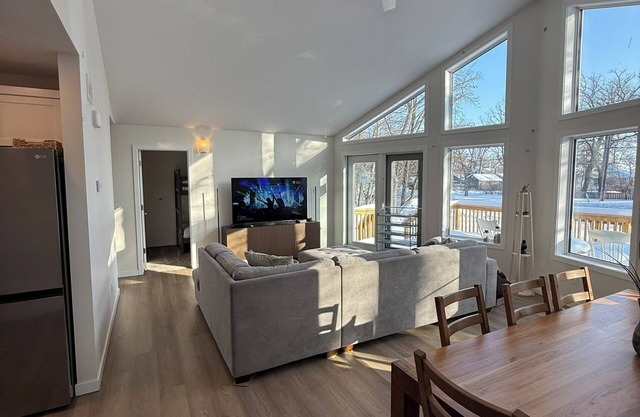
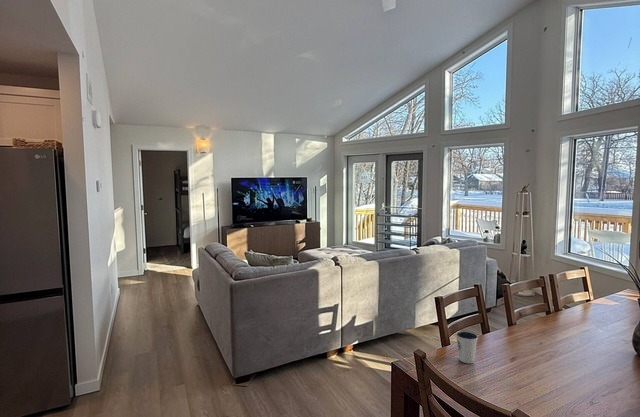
+ dixie cup [455,330,479,364]
